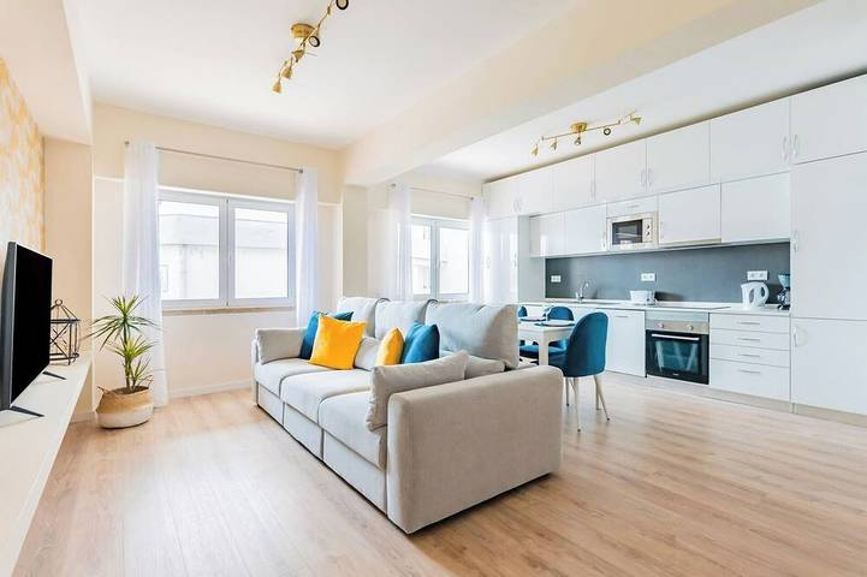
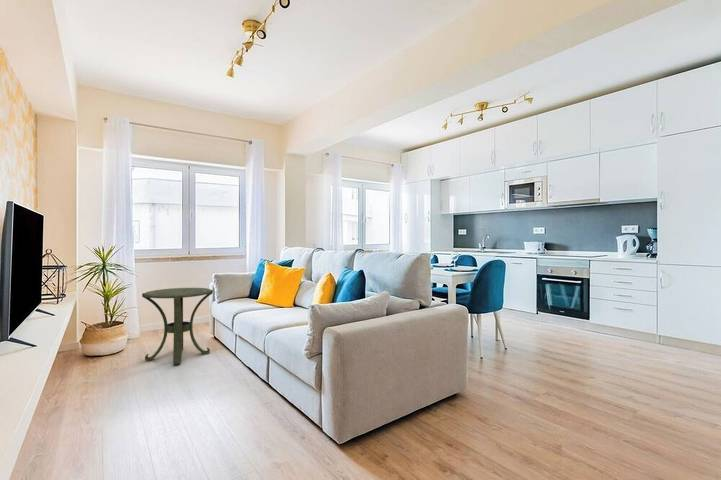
+ side table [141,287,214,366]
